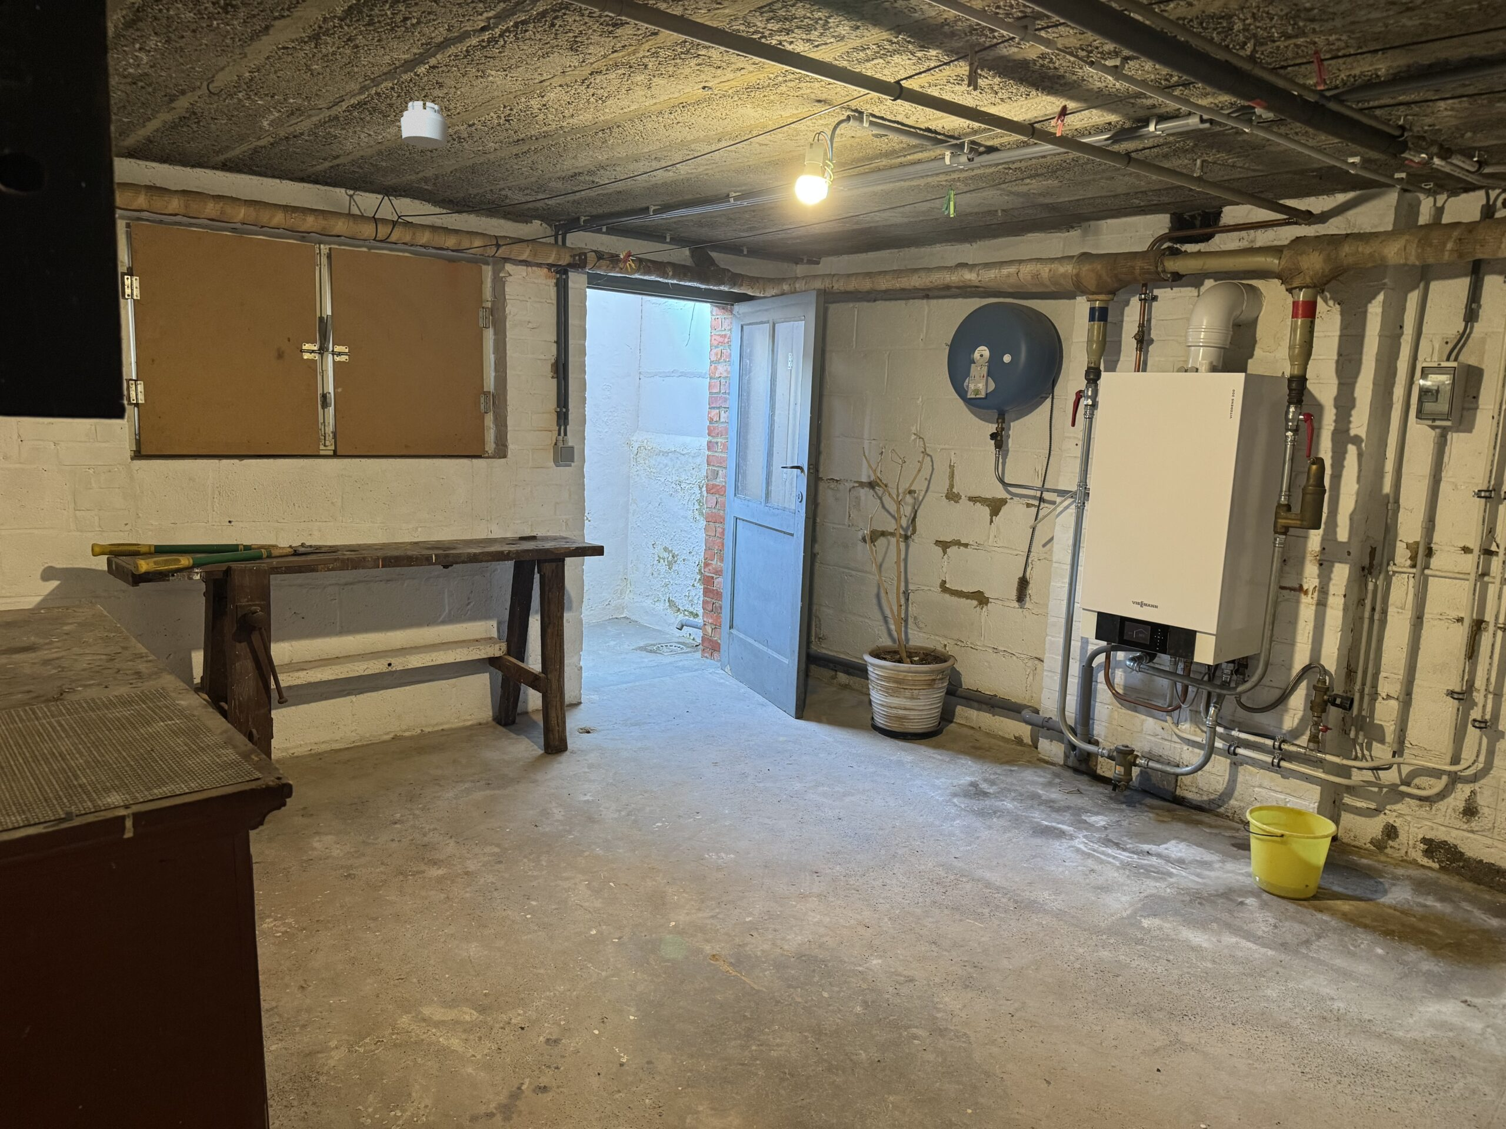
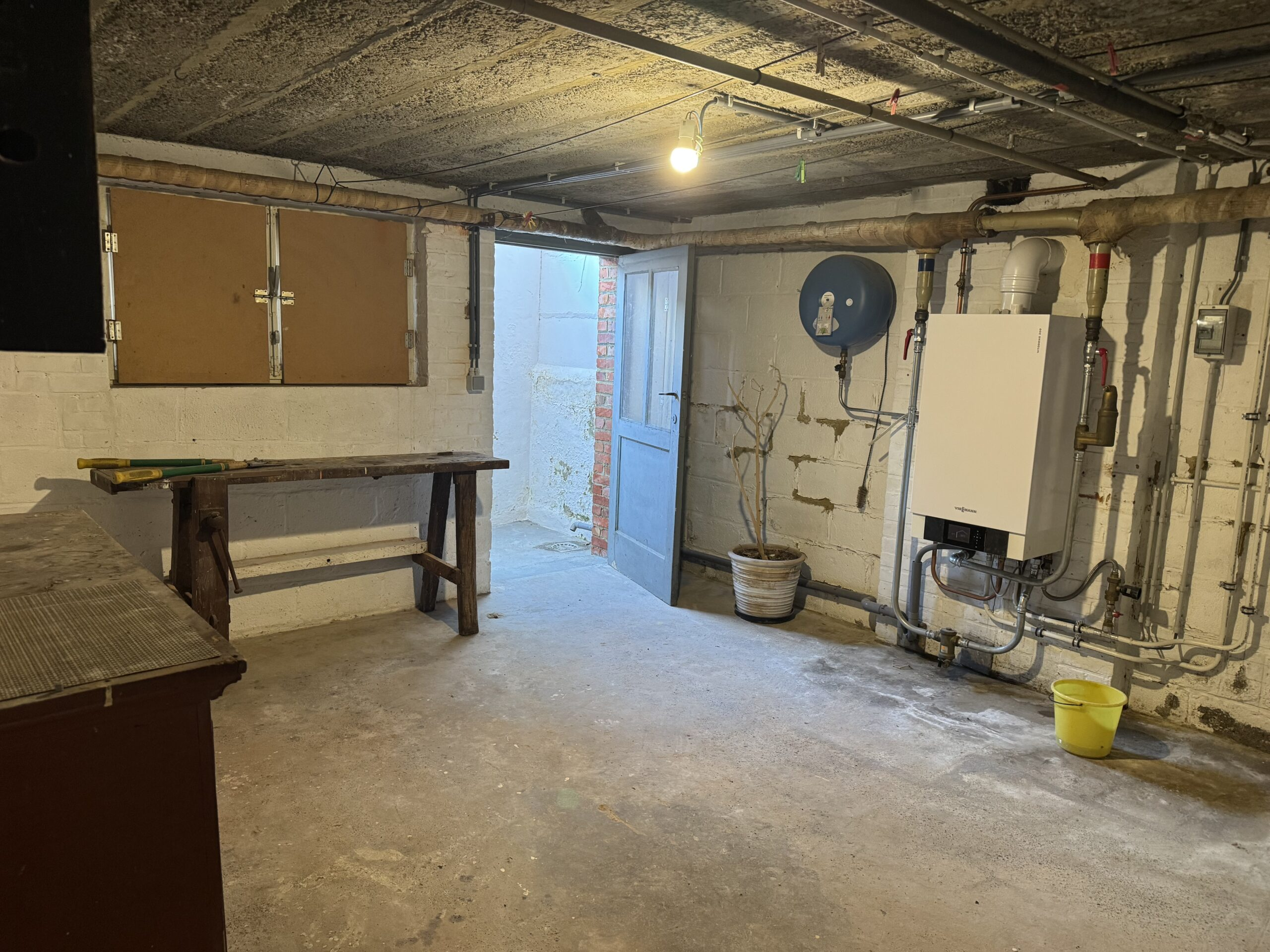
- smoke detector [400,101,448,148]
